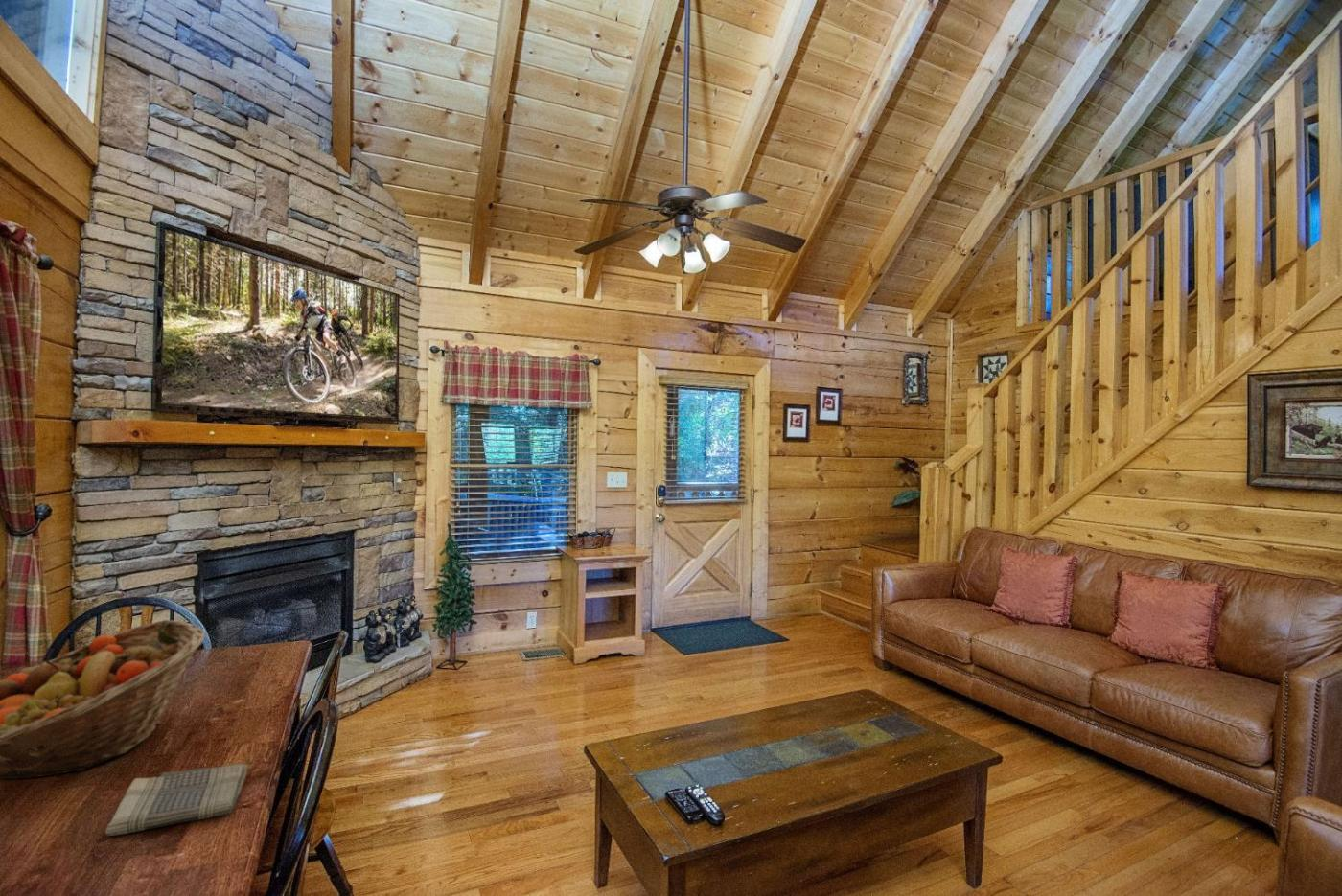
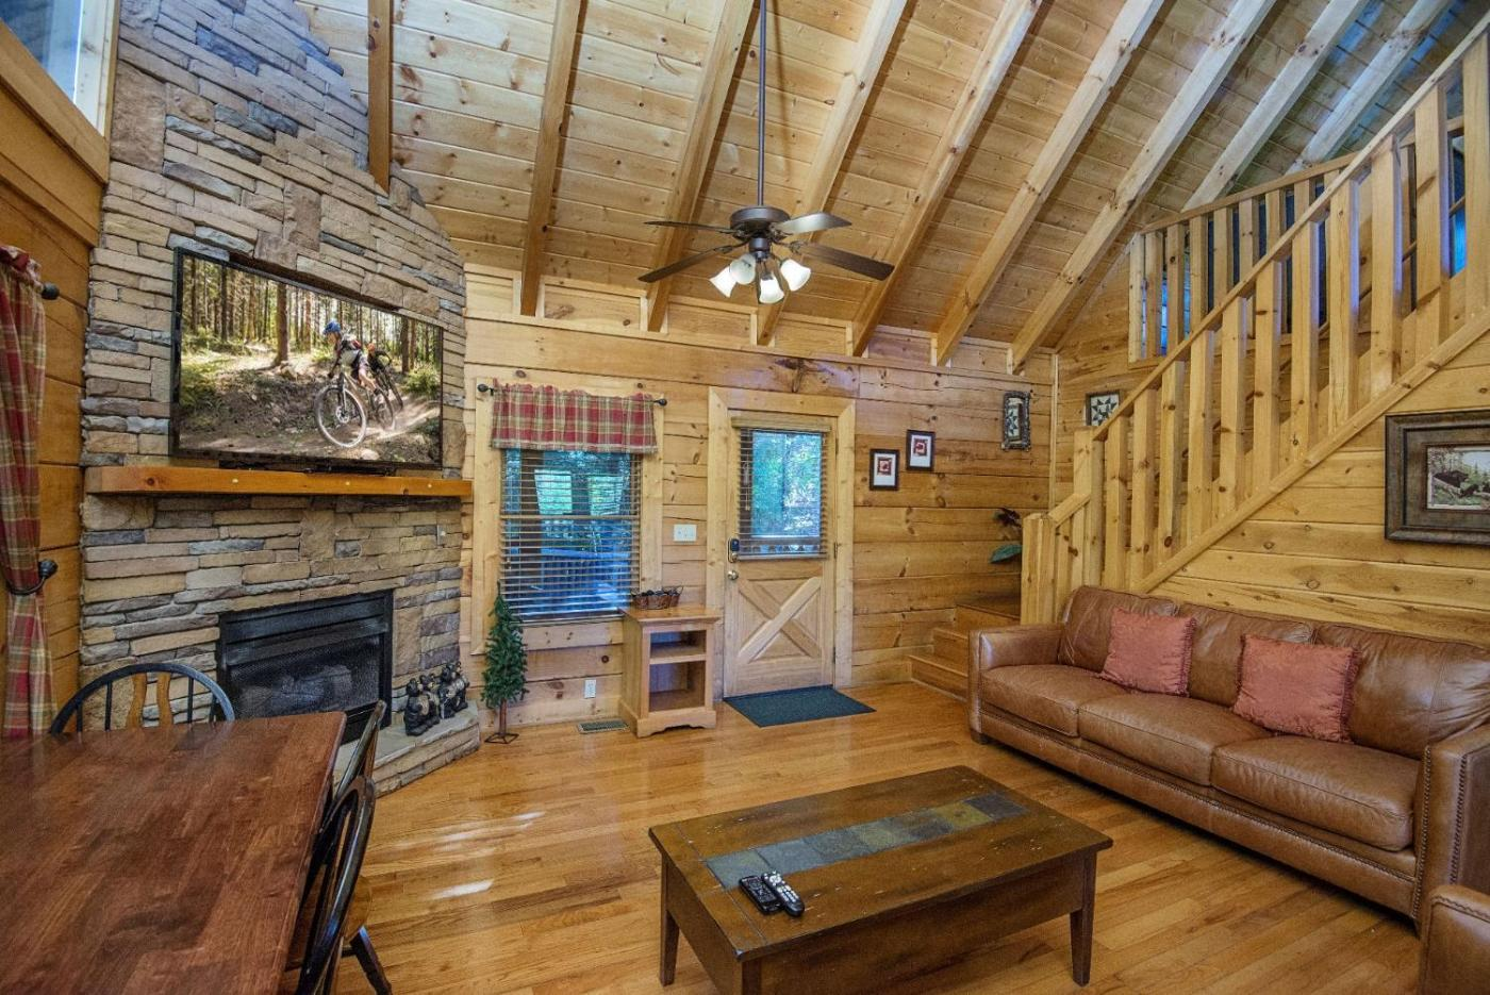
- fruit basket [0,619,208,780]
- dish towel [104,763,249,837]
